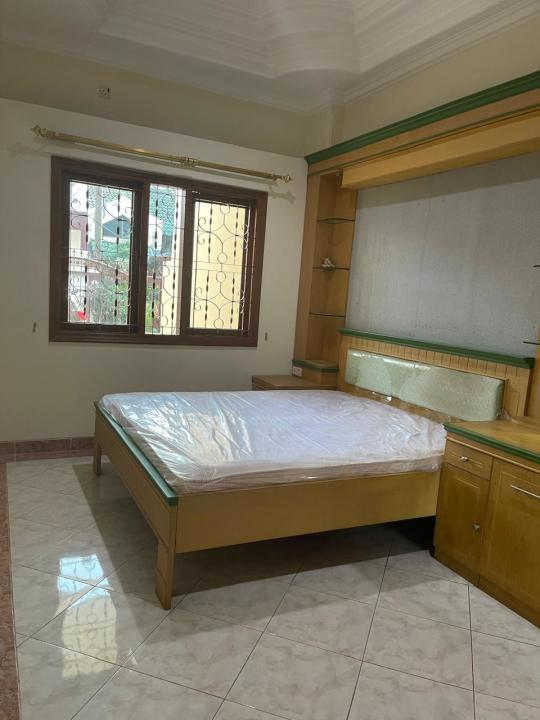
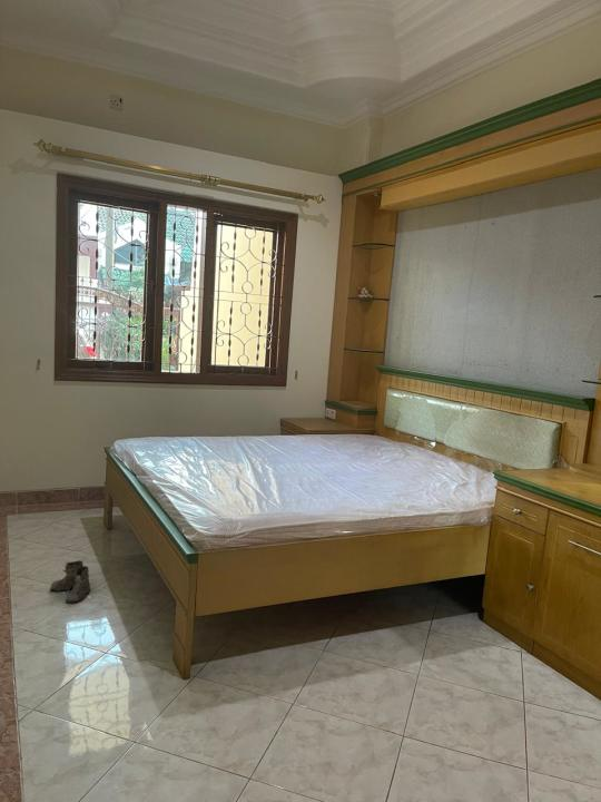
+ boots [49,559,96,605]
